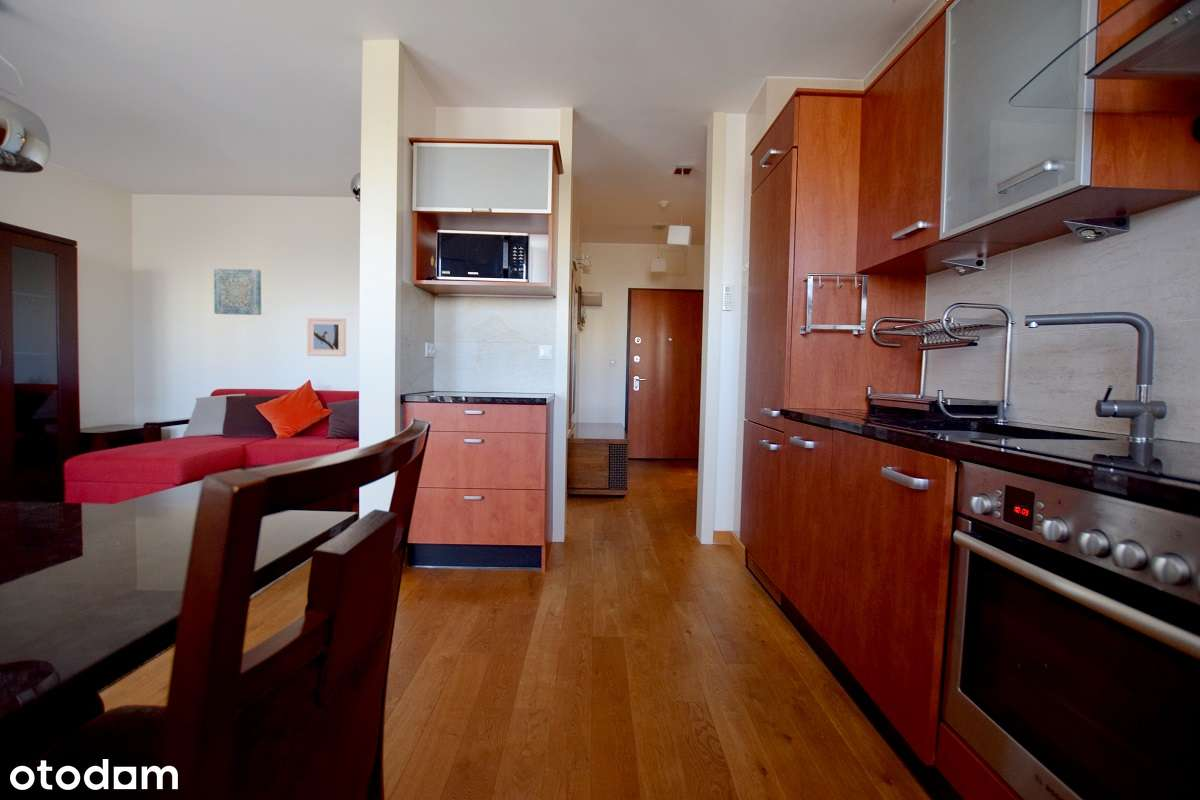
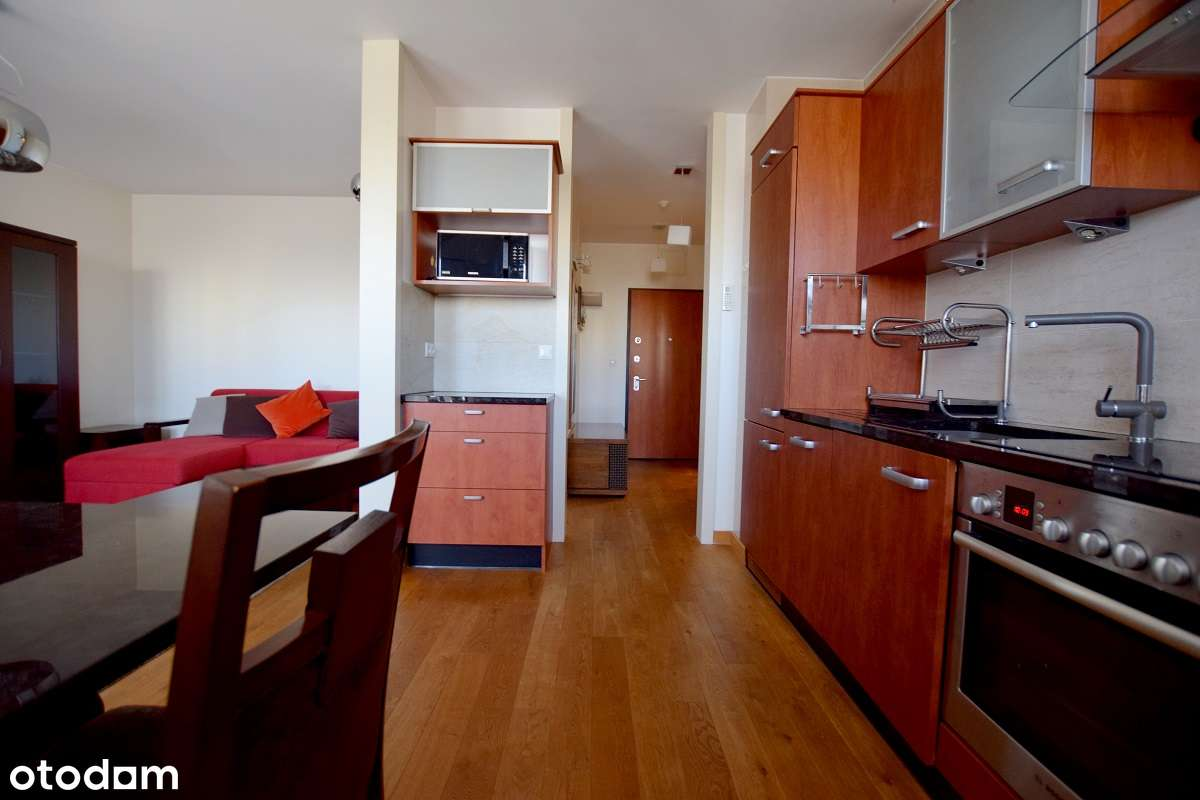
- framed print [306,316,347,357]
- wall art [213,268,262,316]
